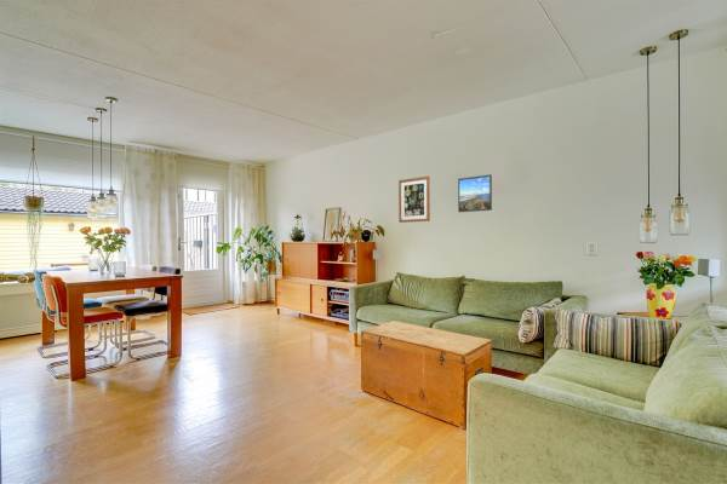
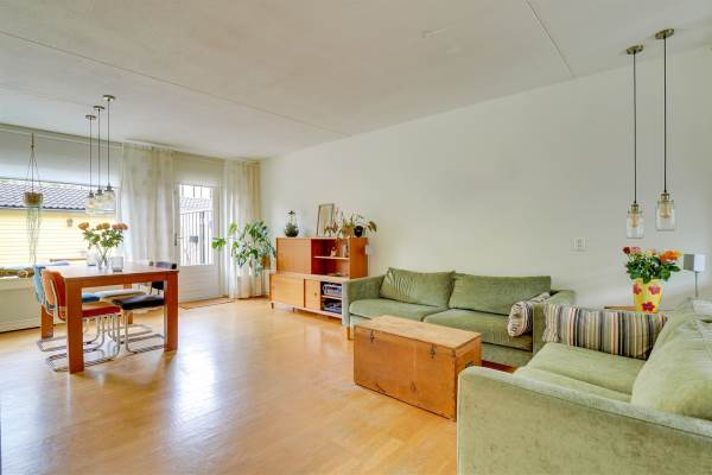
- wall art [397,175,431,224]
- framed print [457,173,493,213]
